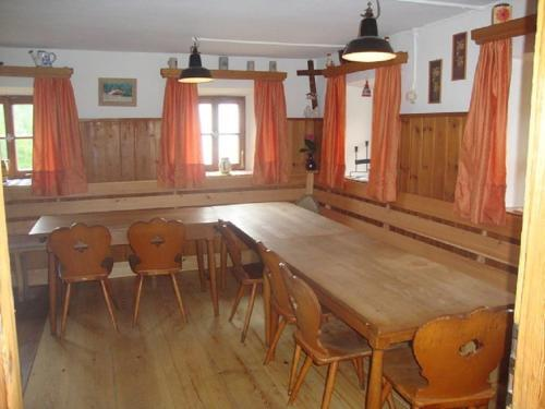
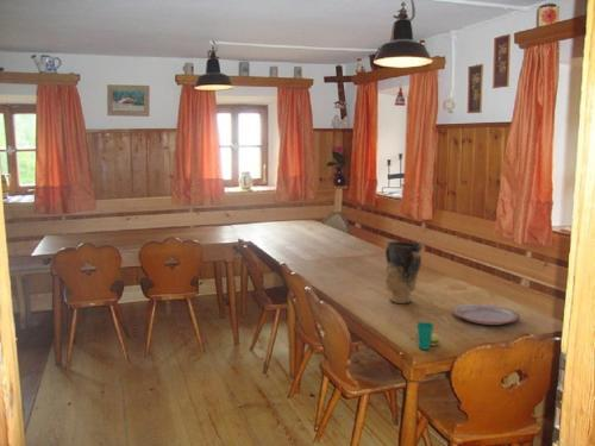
+ plate [451,302,521,326]
+ cup [415,321,441,351]
+ vase [384,240,424,304]
